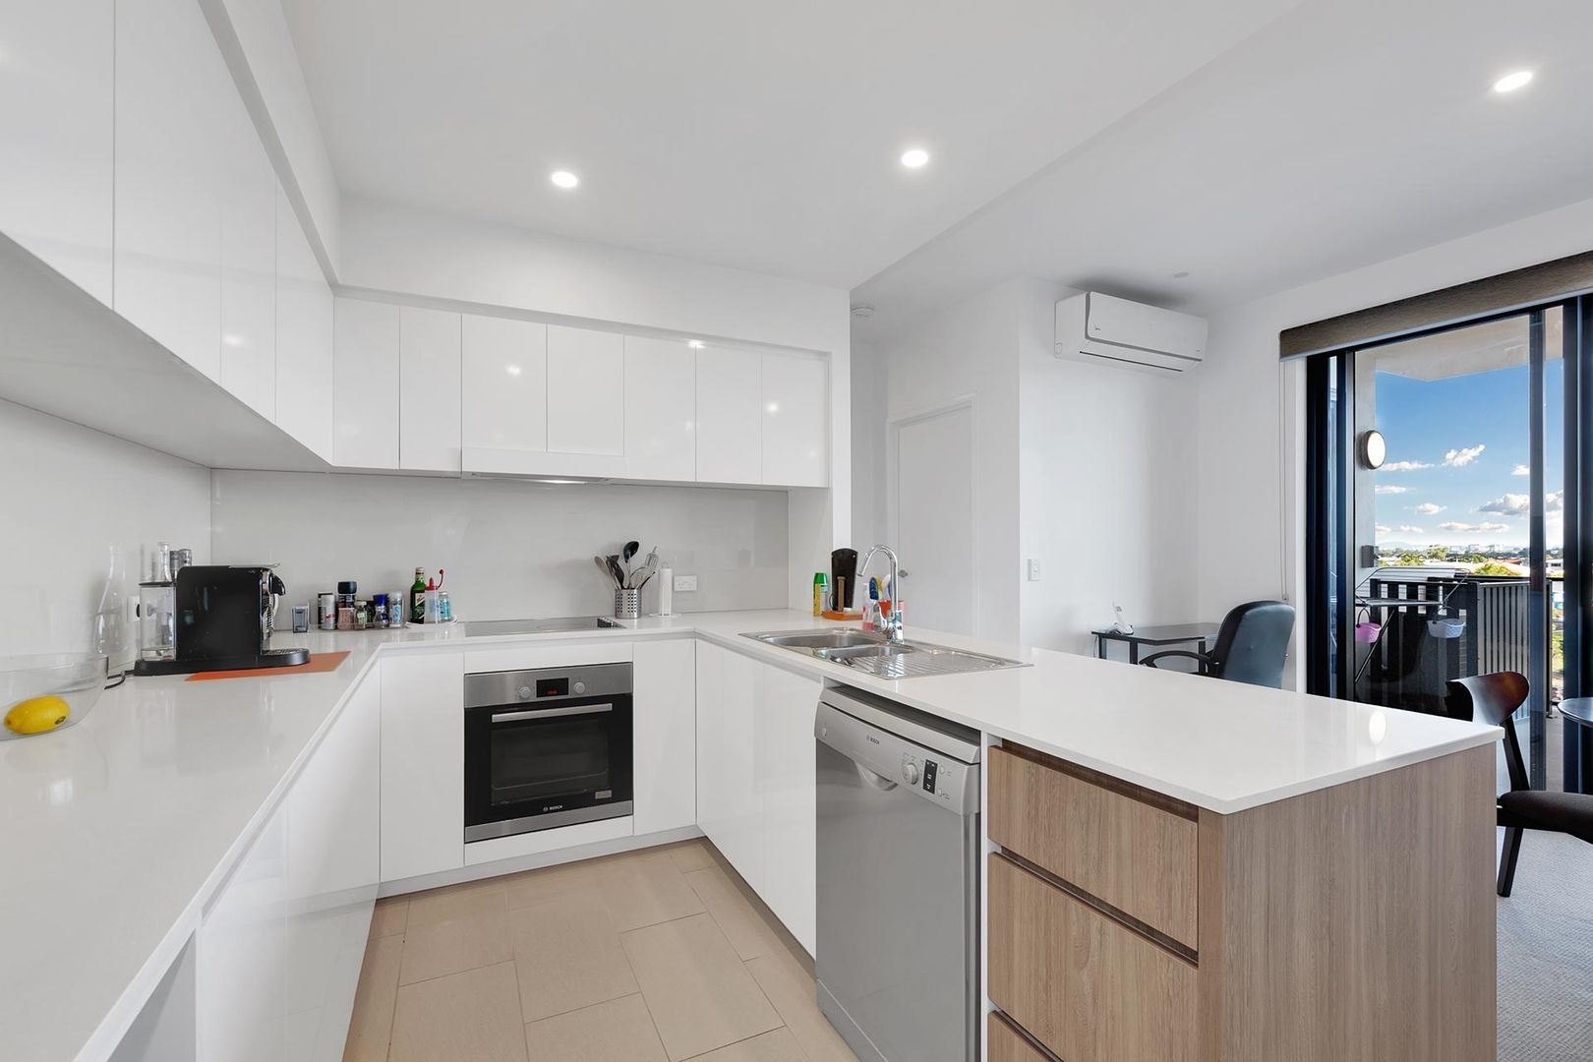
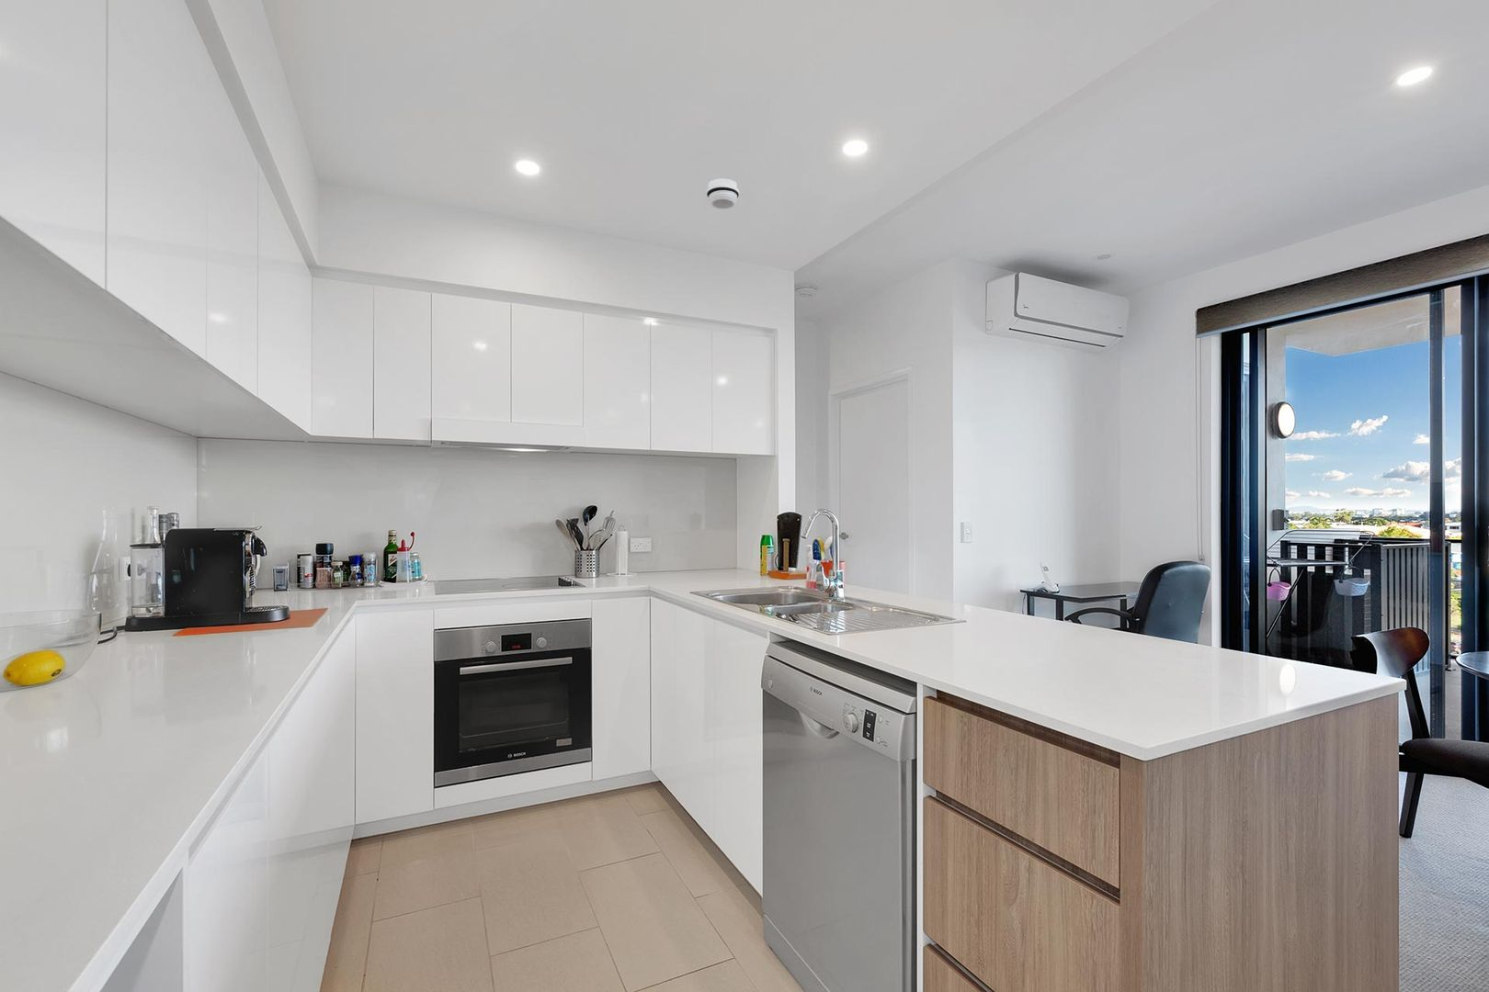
+ smoke detector [706,178,740,209]
